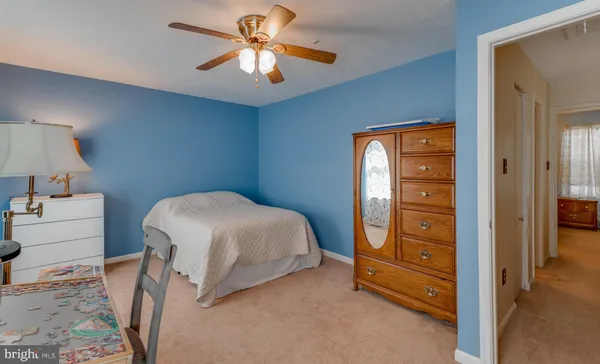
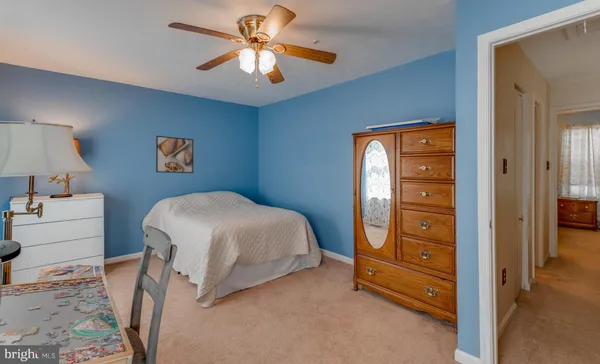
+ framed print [155,135,194,174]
